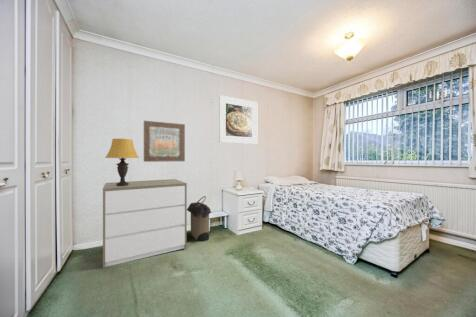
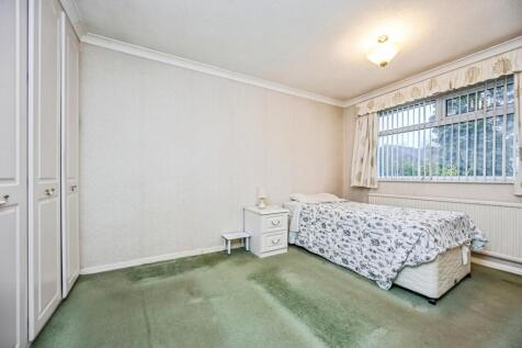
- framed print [218,94,258,145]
- dresser [102,178,188,269]
- laundry hamper [187,195,212,242]
- wall art [143,120,186,163]
- table lamp [104,138,140,186]
